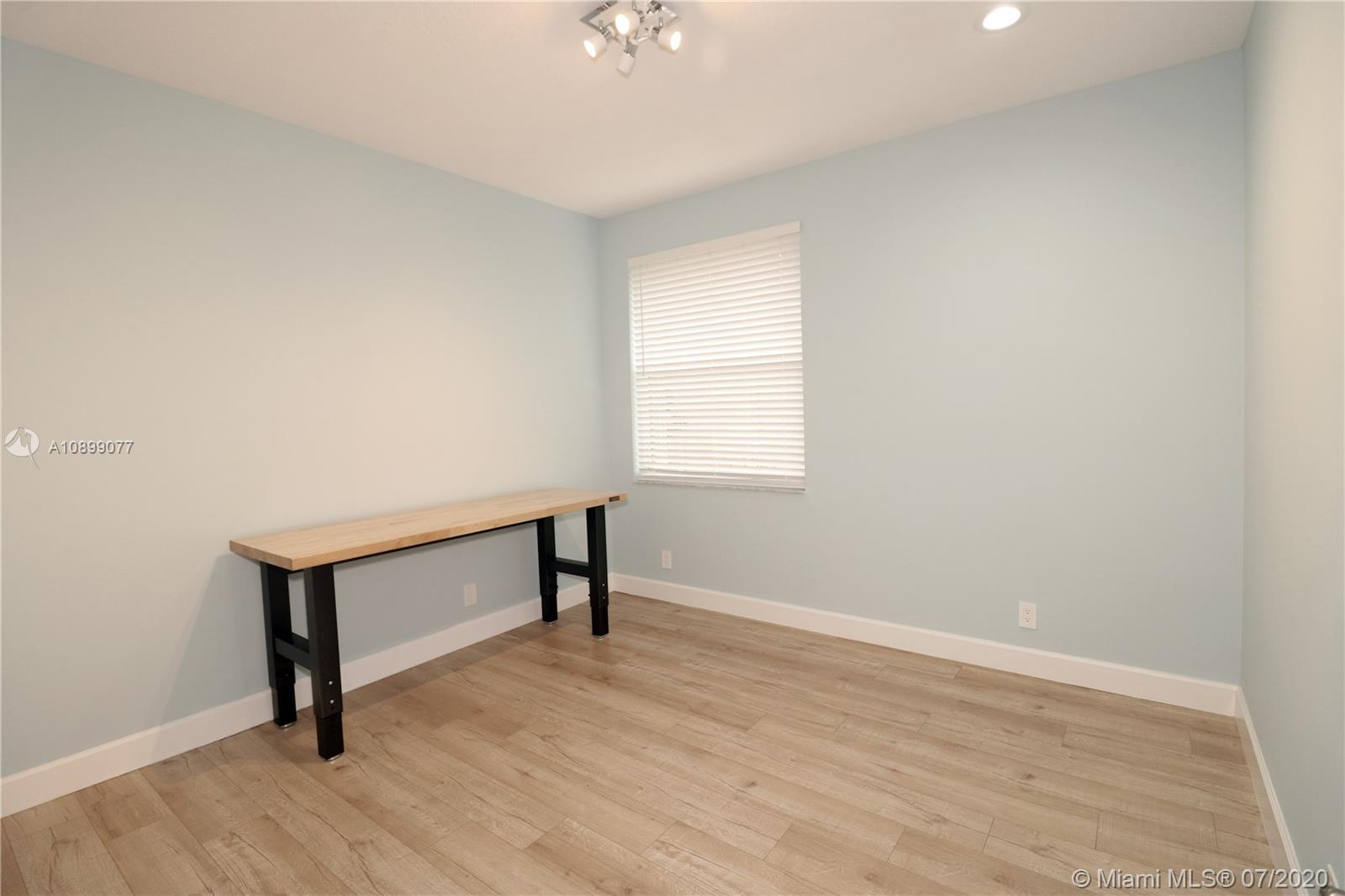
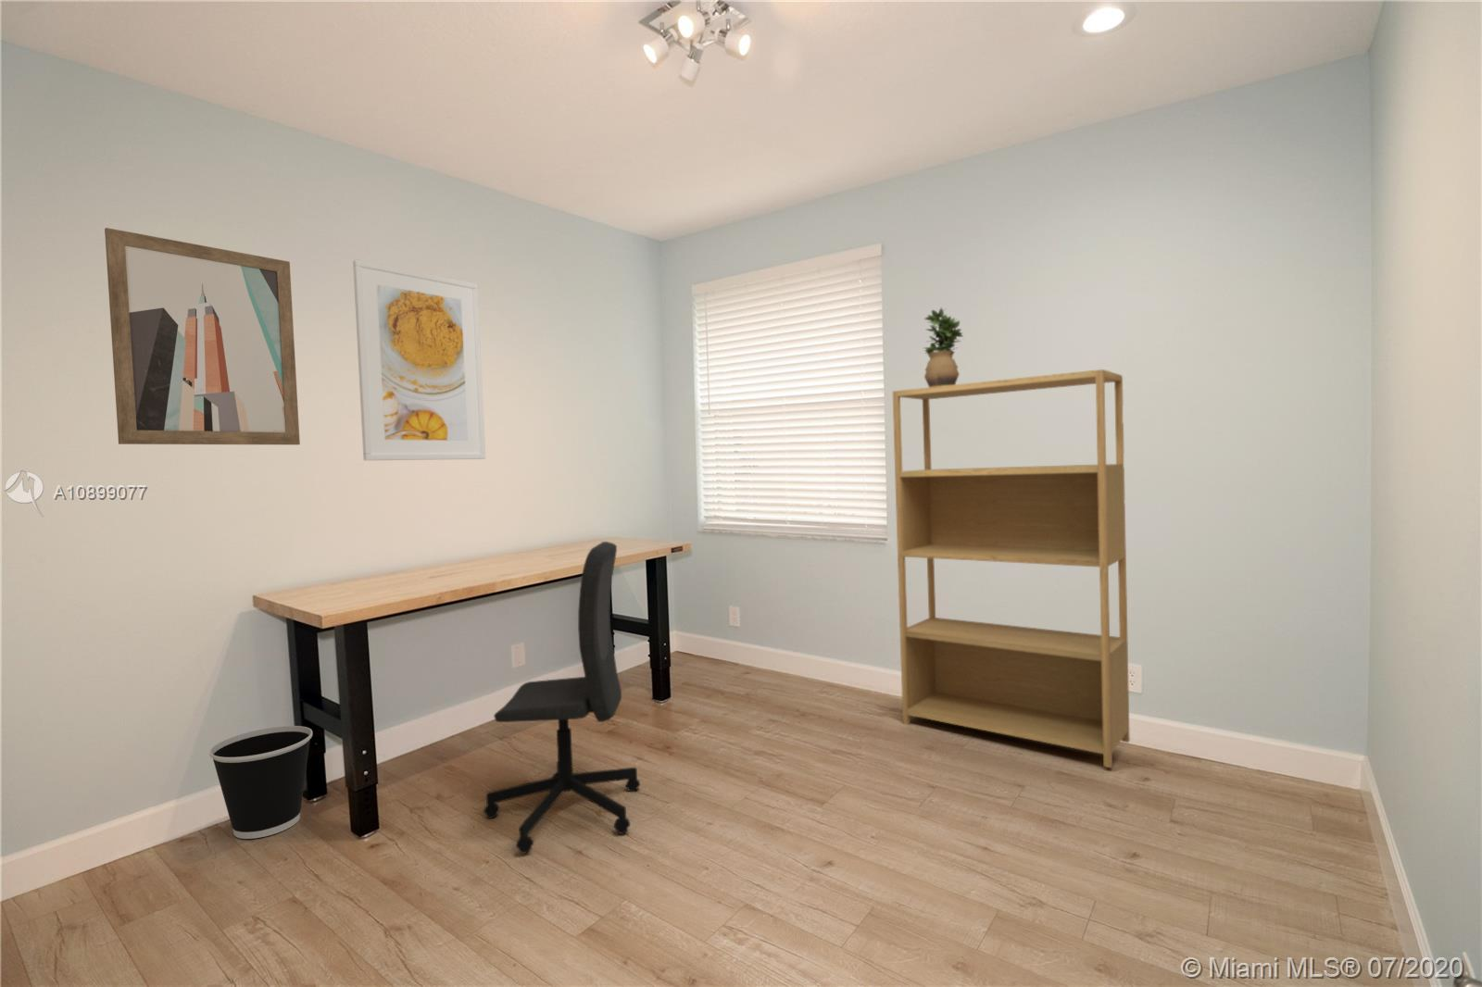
+ potted plant [923,306,964,387]
+ office chair [483,541,641,855]
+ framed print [351,259,486,462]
+ bookshelf [893,369,1131,769]
+ wall art [104,227,301,445]
+ wastebasket [208,725,313,839]
